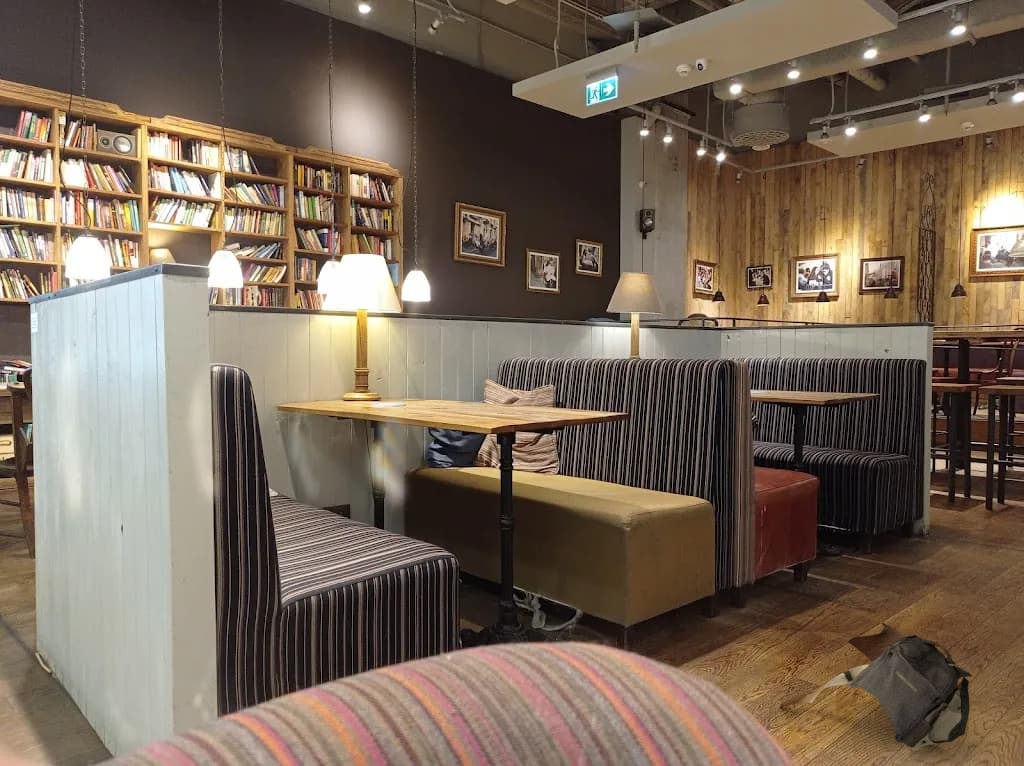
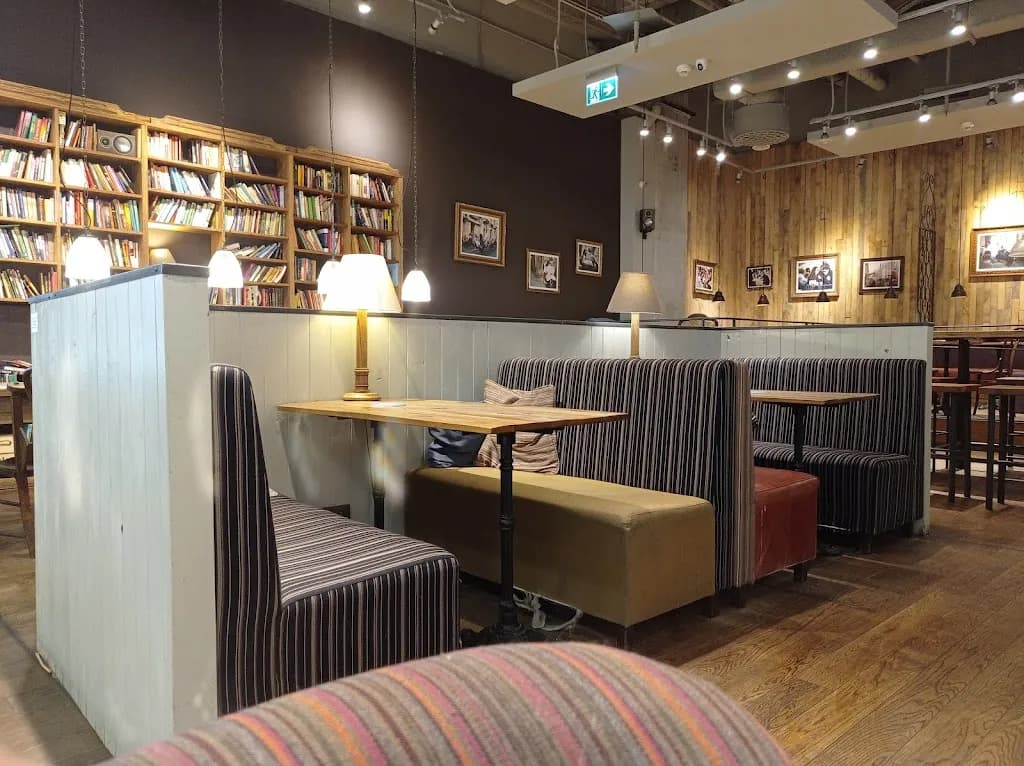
- backpack [779,620,973,751]
